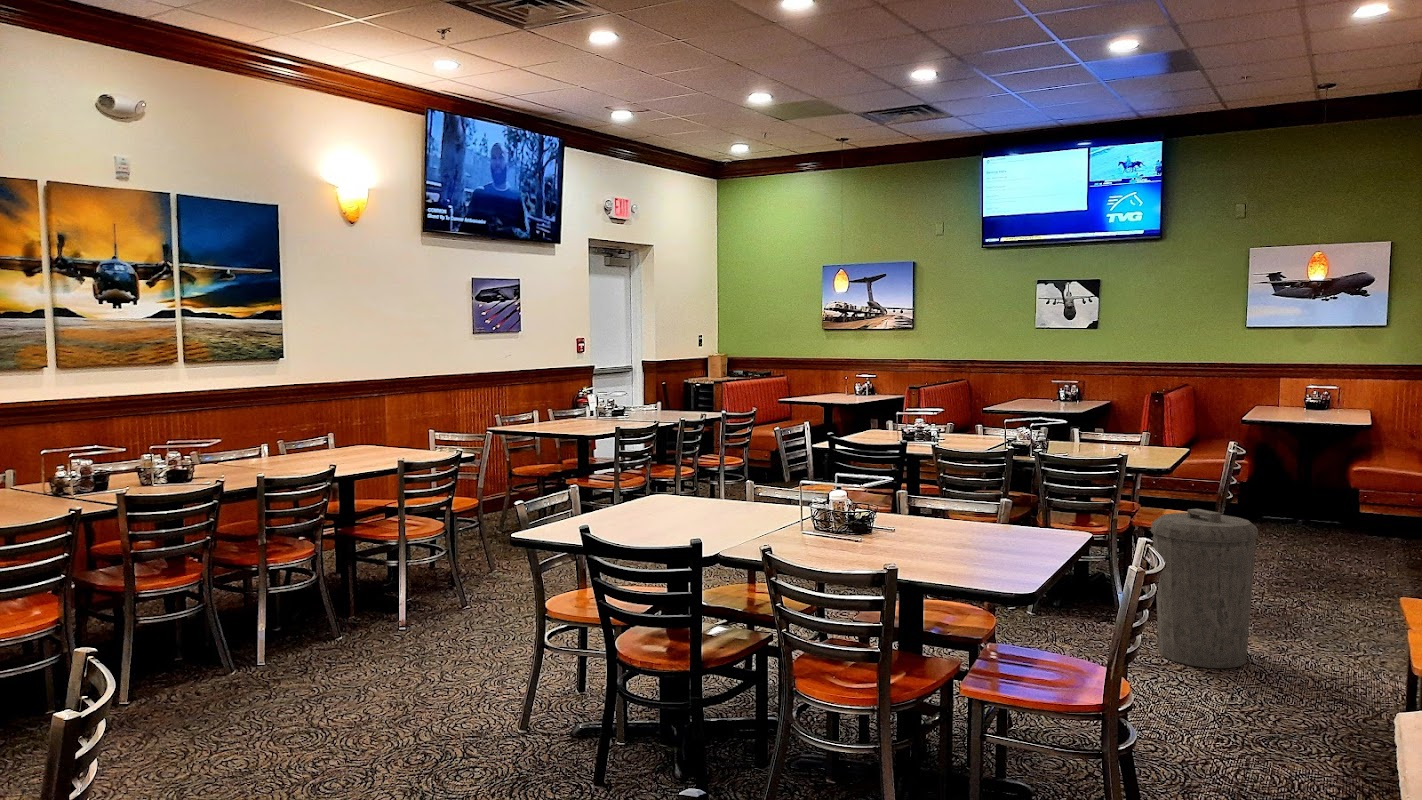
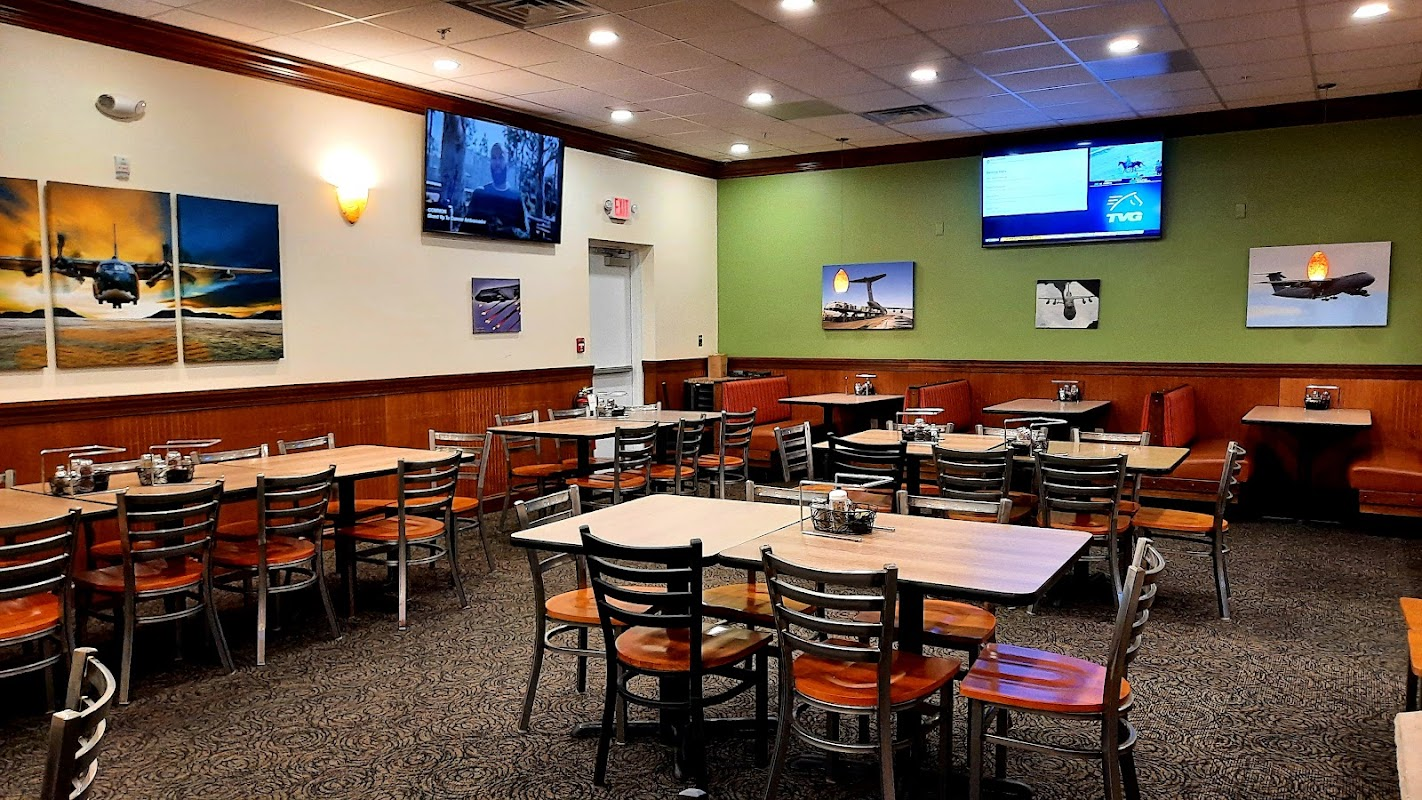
- trash can [1149,508,1260,669]
